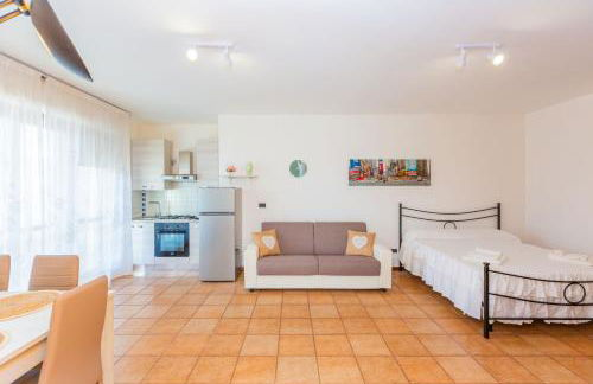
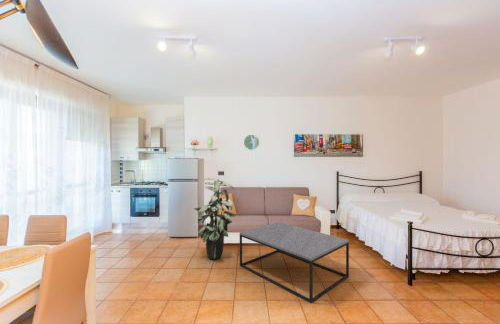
+ indoor plant [193,176,236,260]
+ coffee table [239,221,350,304]
